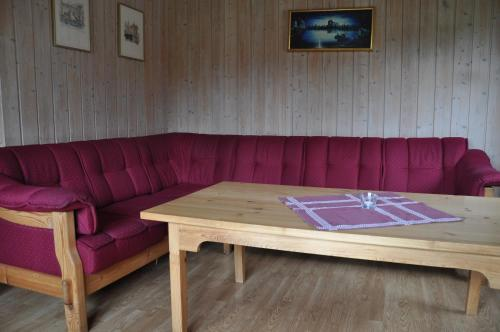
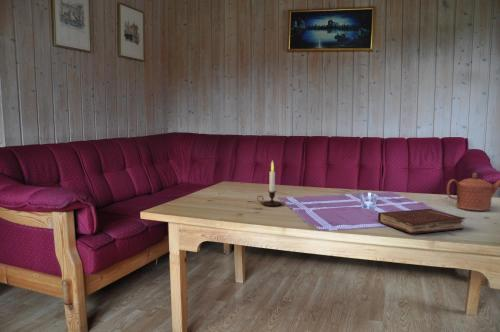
+ candle [256,160,283,207]
+ teapot [446,172,500,211]
+ hardback book [377,208,465,235]
